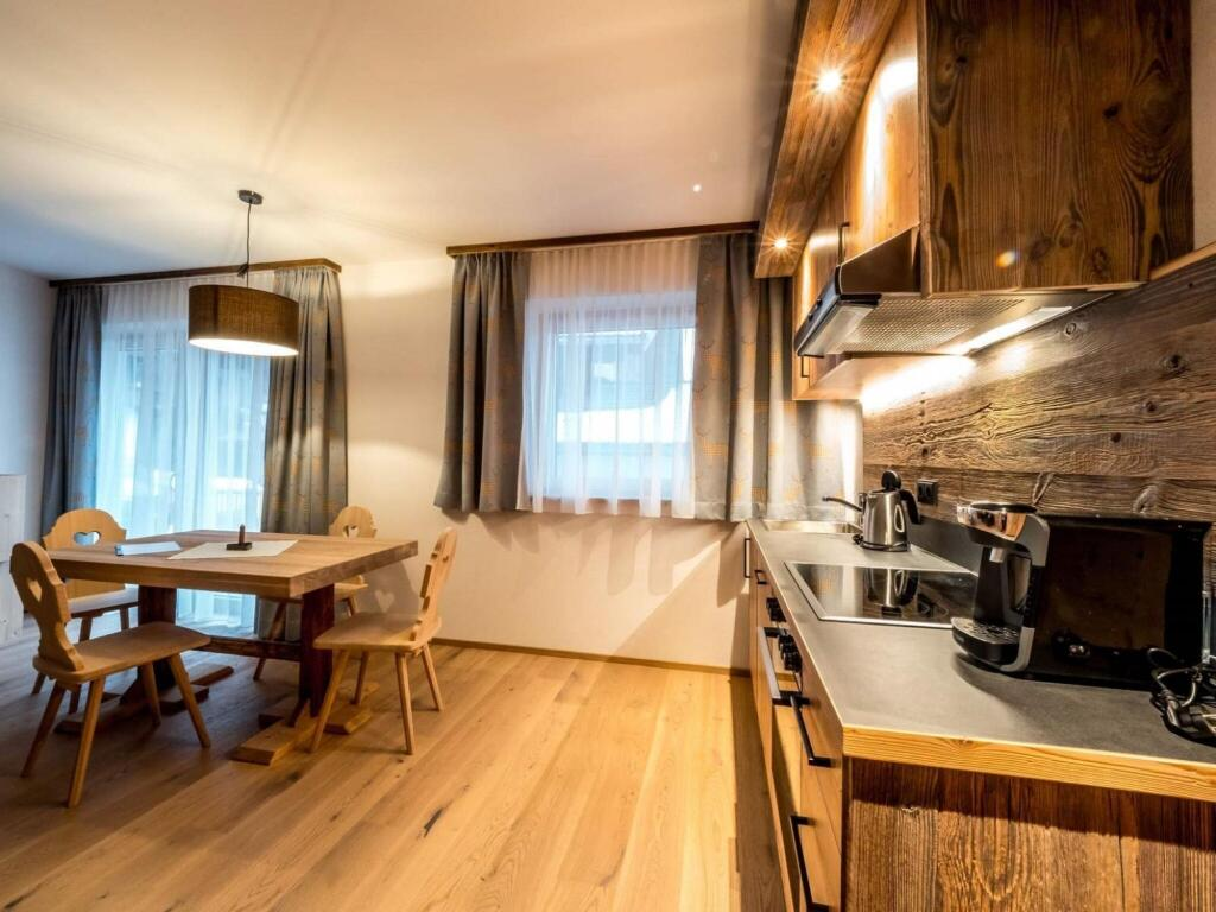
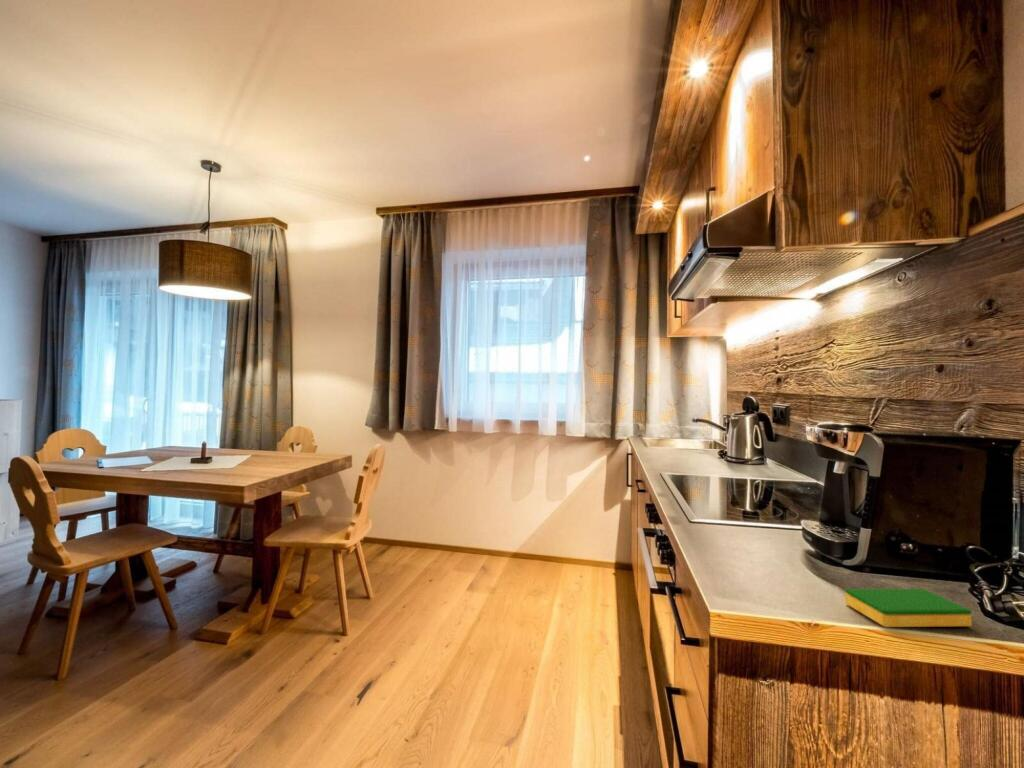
+ dish sponge [845,588,972,628]
